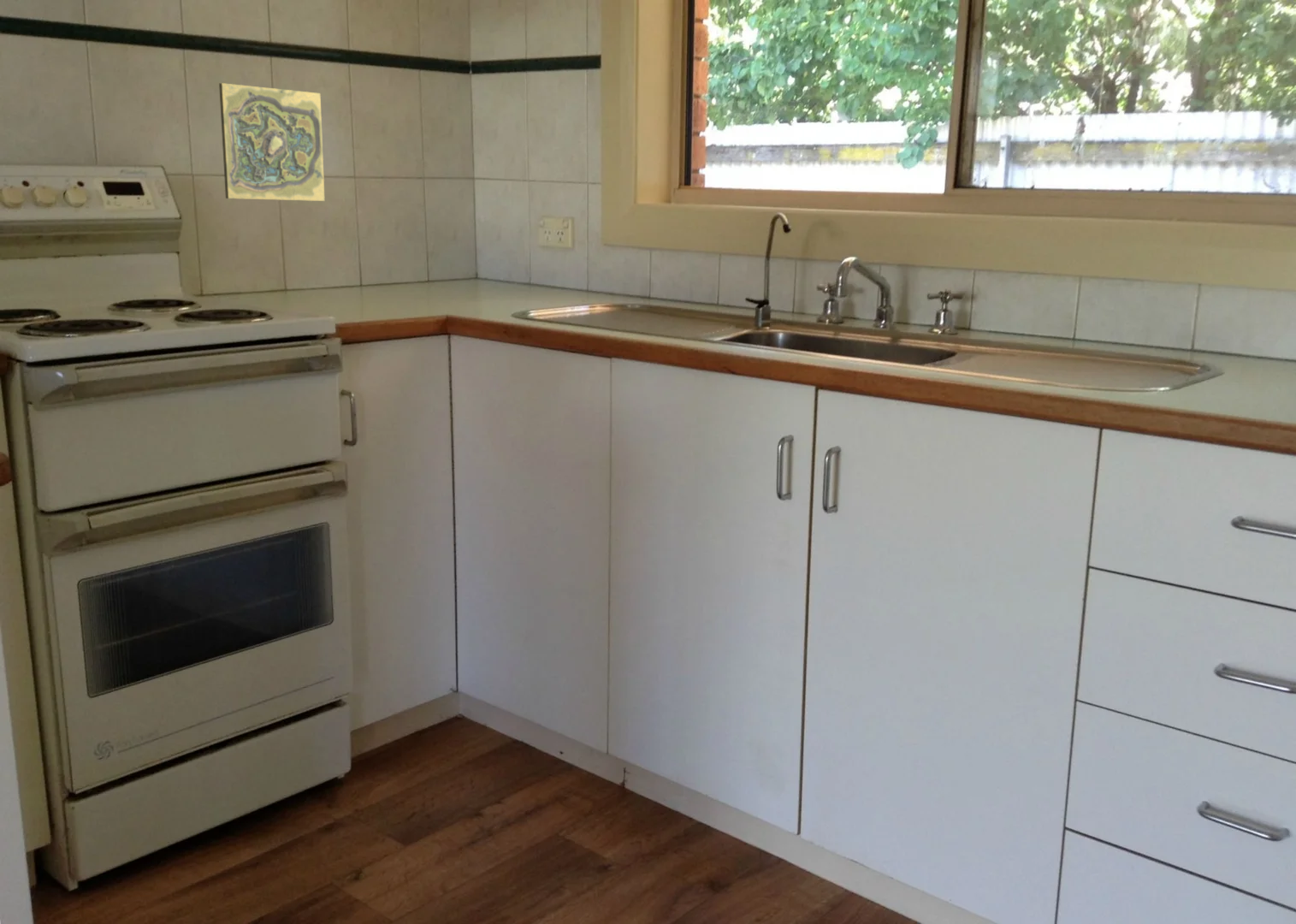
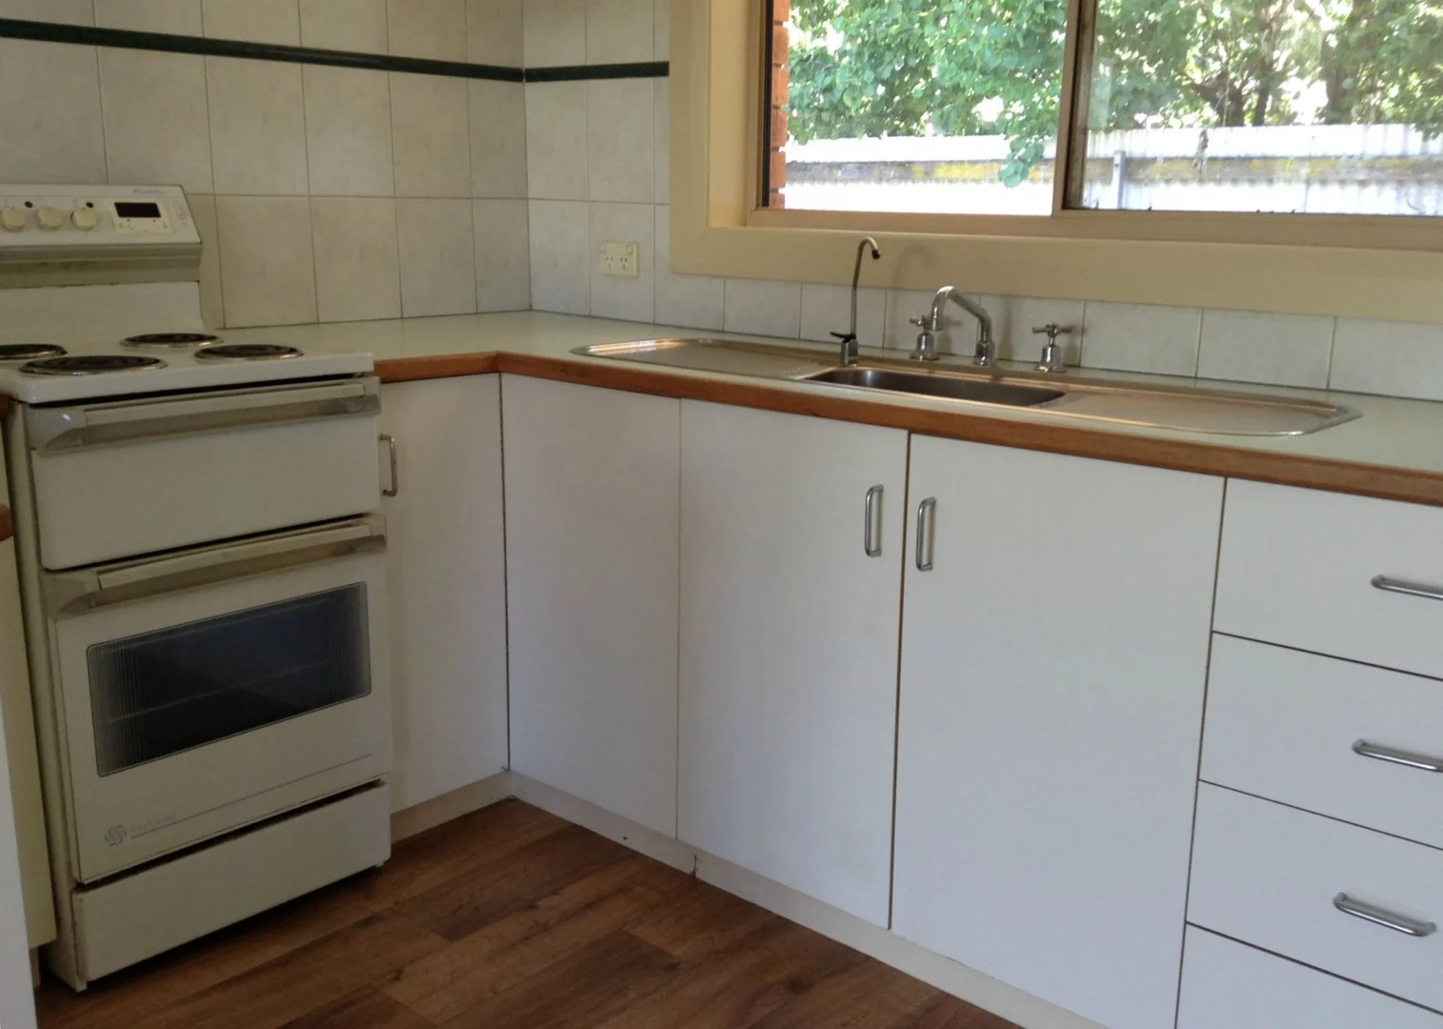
- decorative tile [218,82,325,202]
